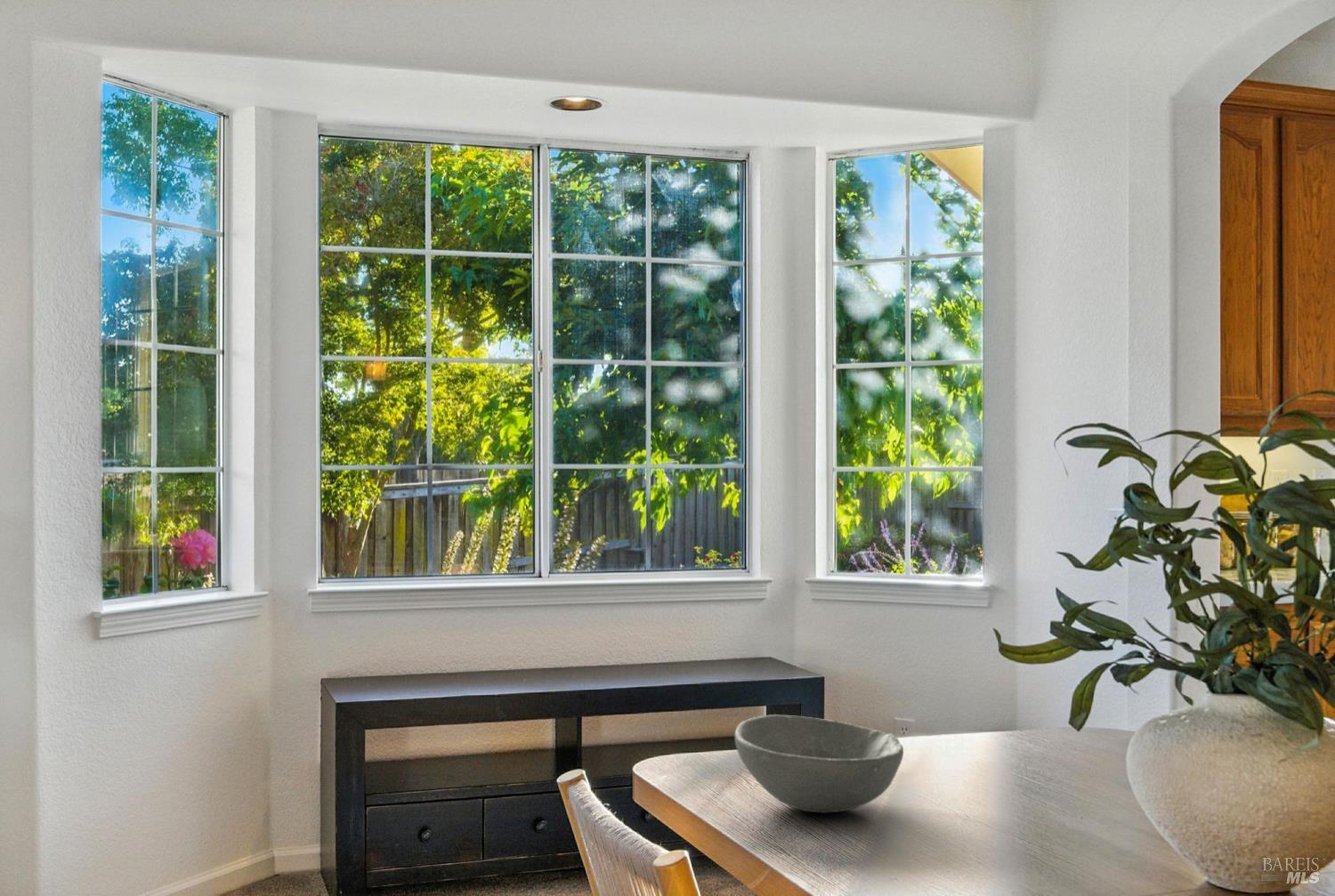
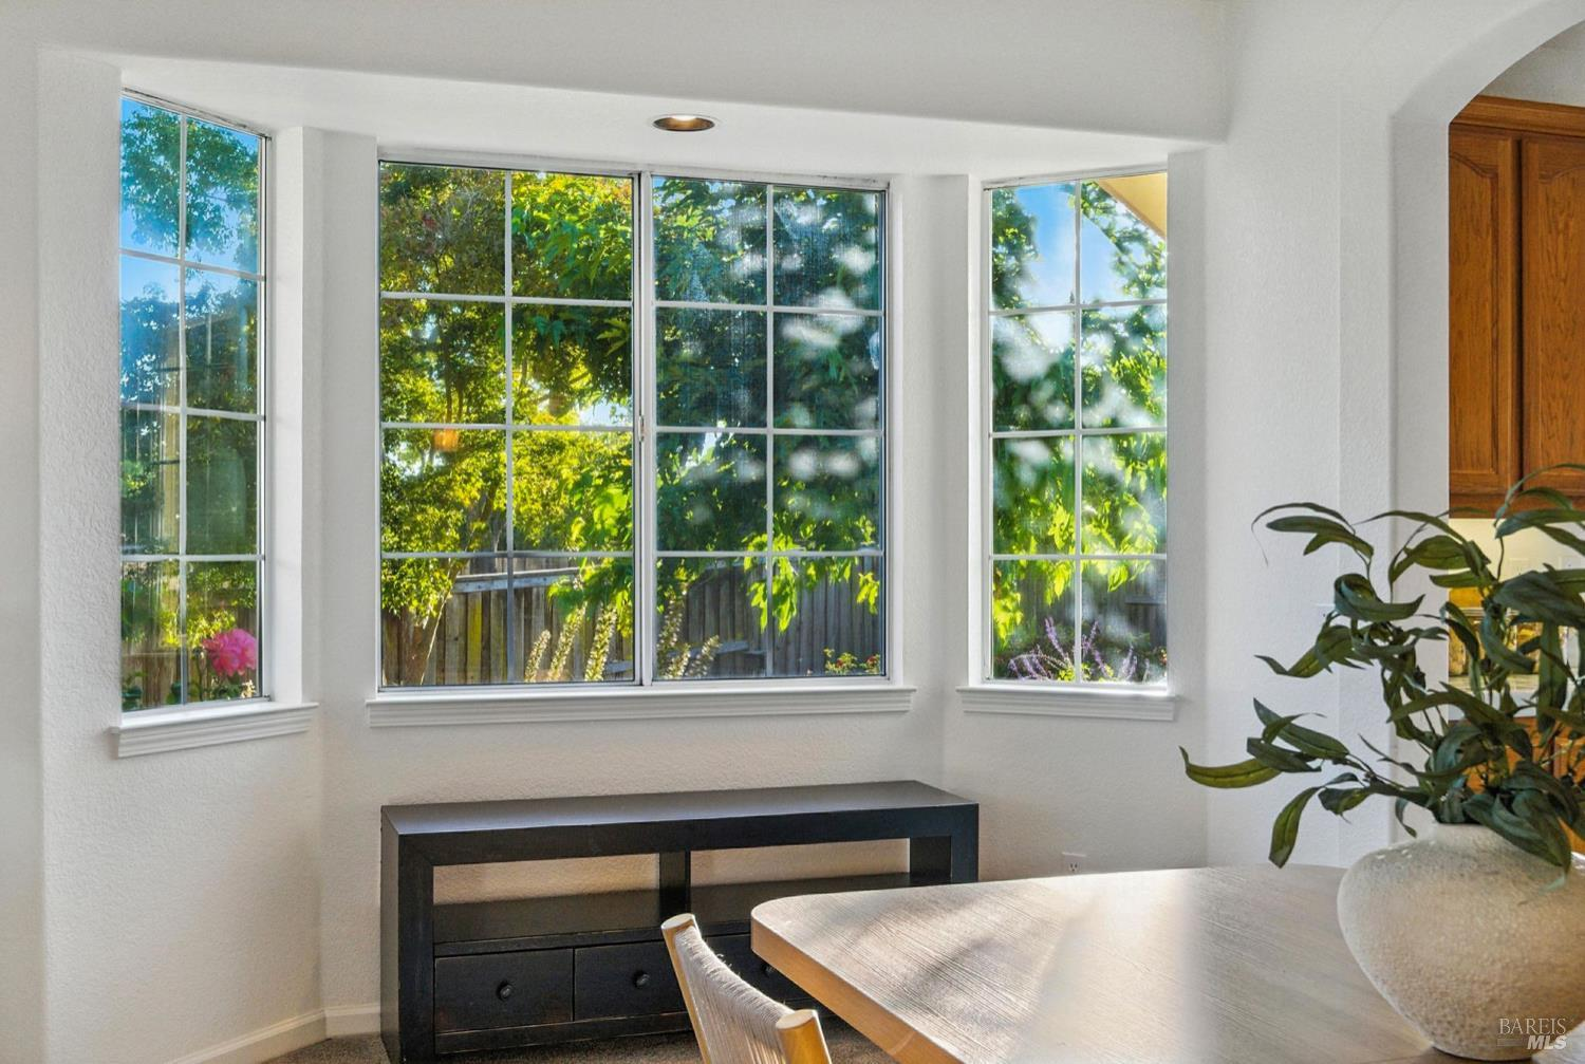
- bowl [733,714,904,814]
